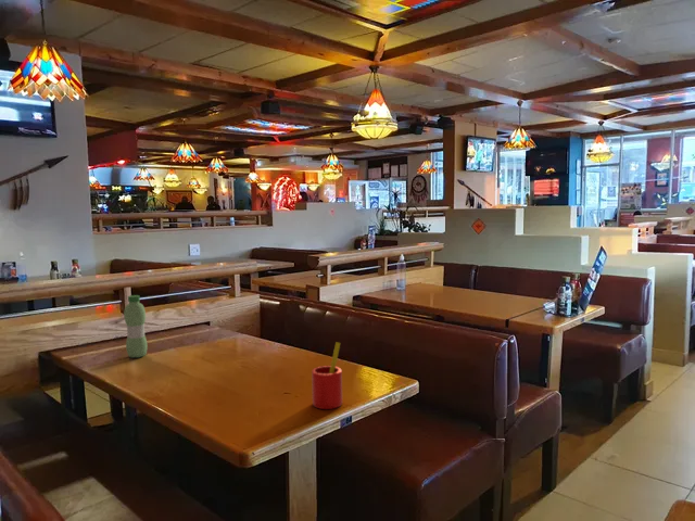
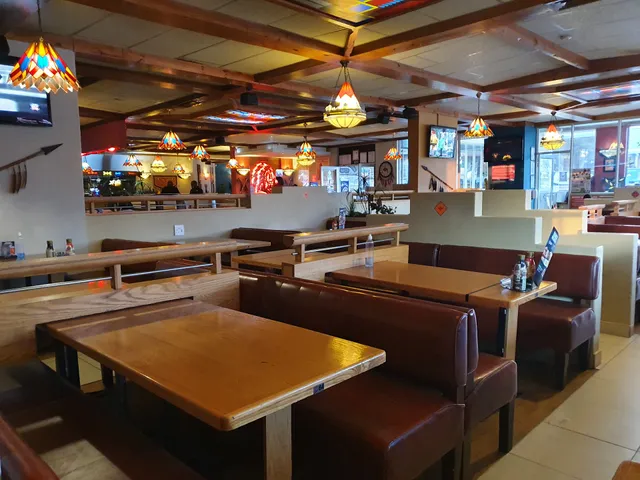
- water bottle [123,294,149,359]
- straw [311,341,343,410]
